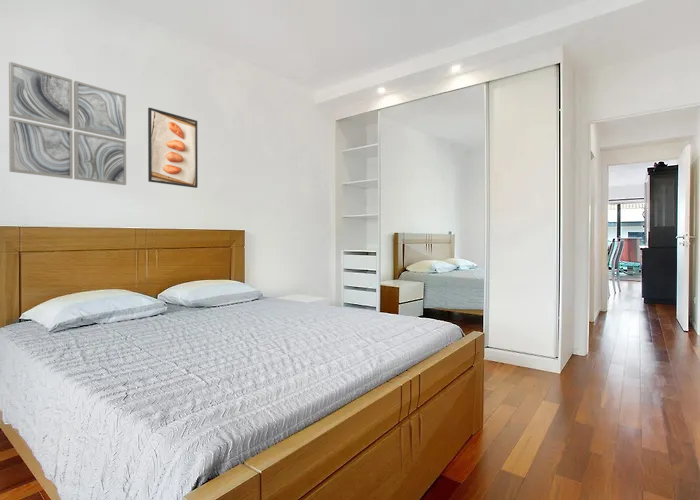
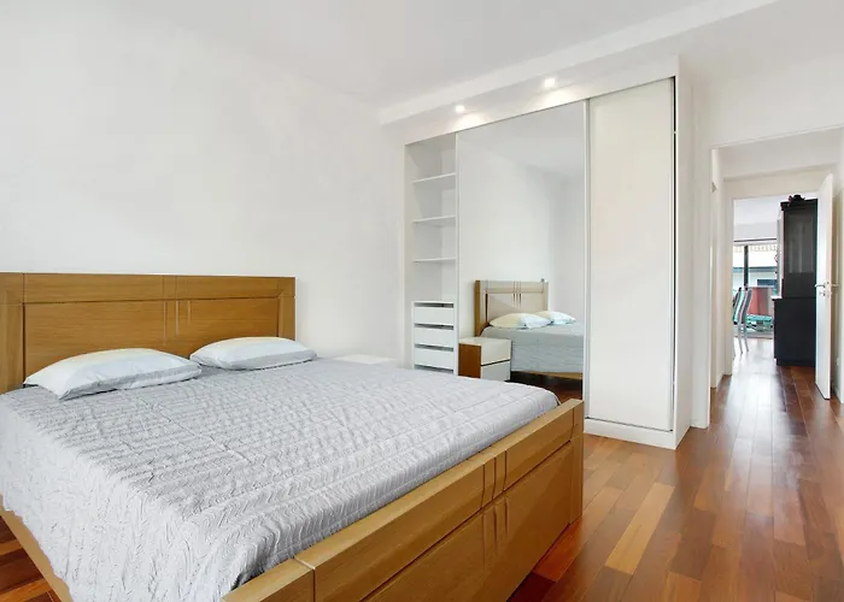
- wall art [8,61,127,186]
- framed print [147,107,199,189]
